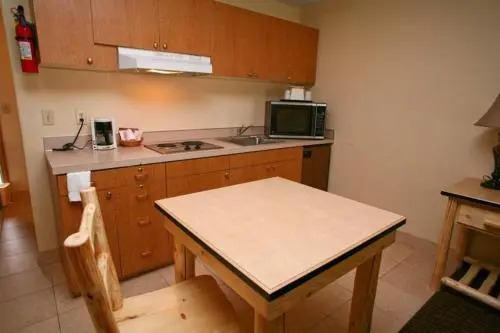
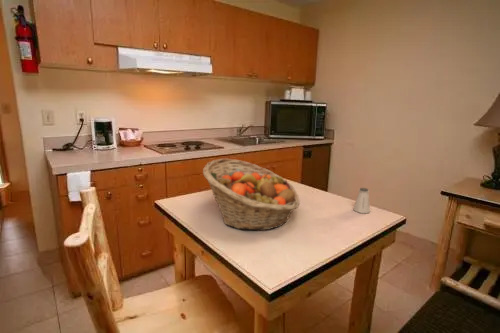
+ fruit basket [202,158,301,231]
+ saltshaker [352,187,371,214]
